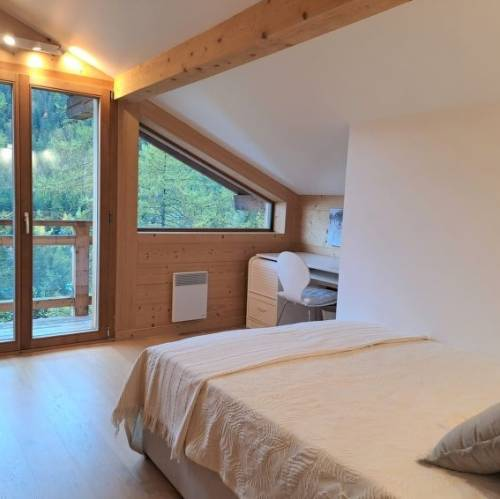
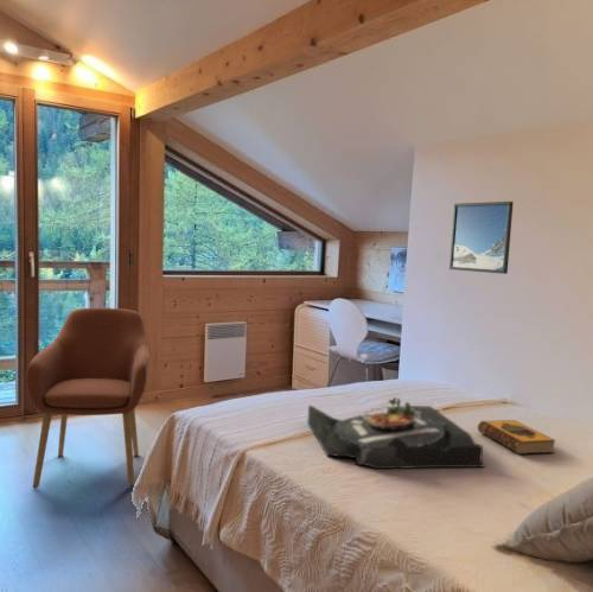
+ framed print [448,200,515,275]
+ hardback book [477,419,557,456]
+ armchair [25,307,151,489]
+ serving tray [306,396,486,470]
